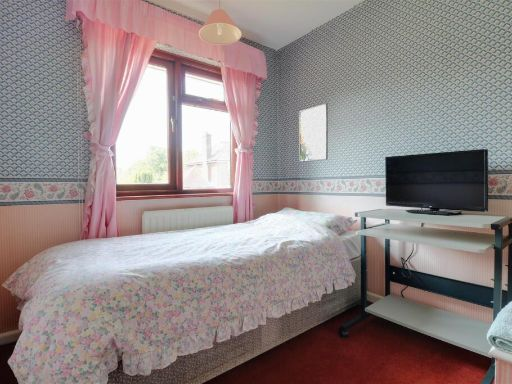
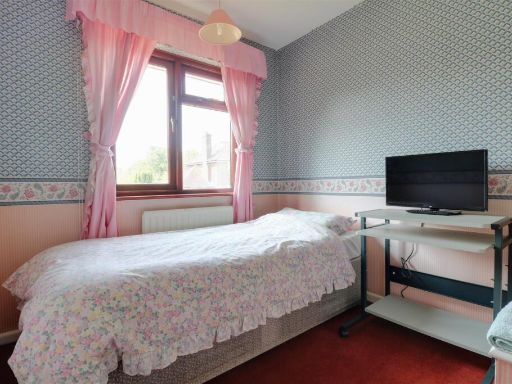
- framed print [298,102,329,163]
